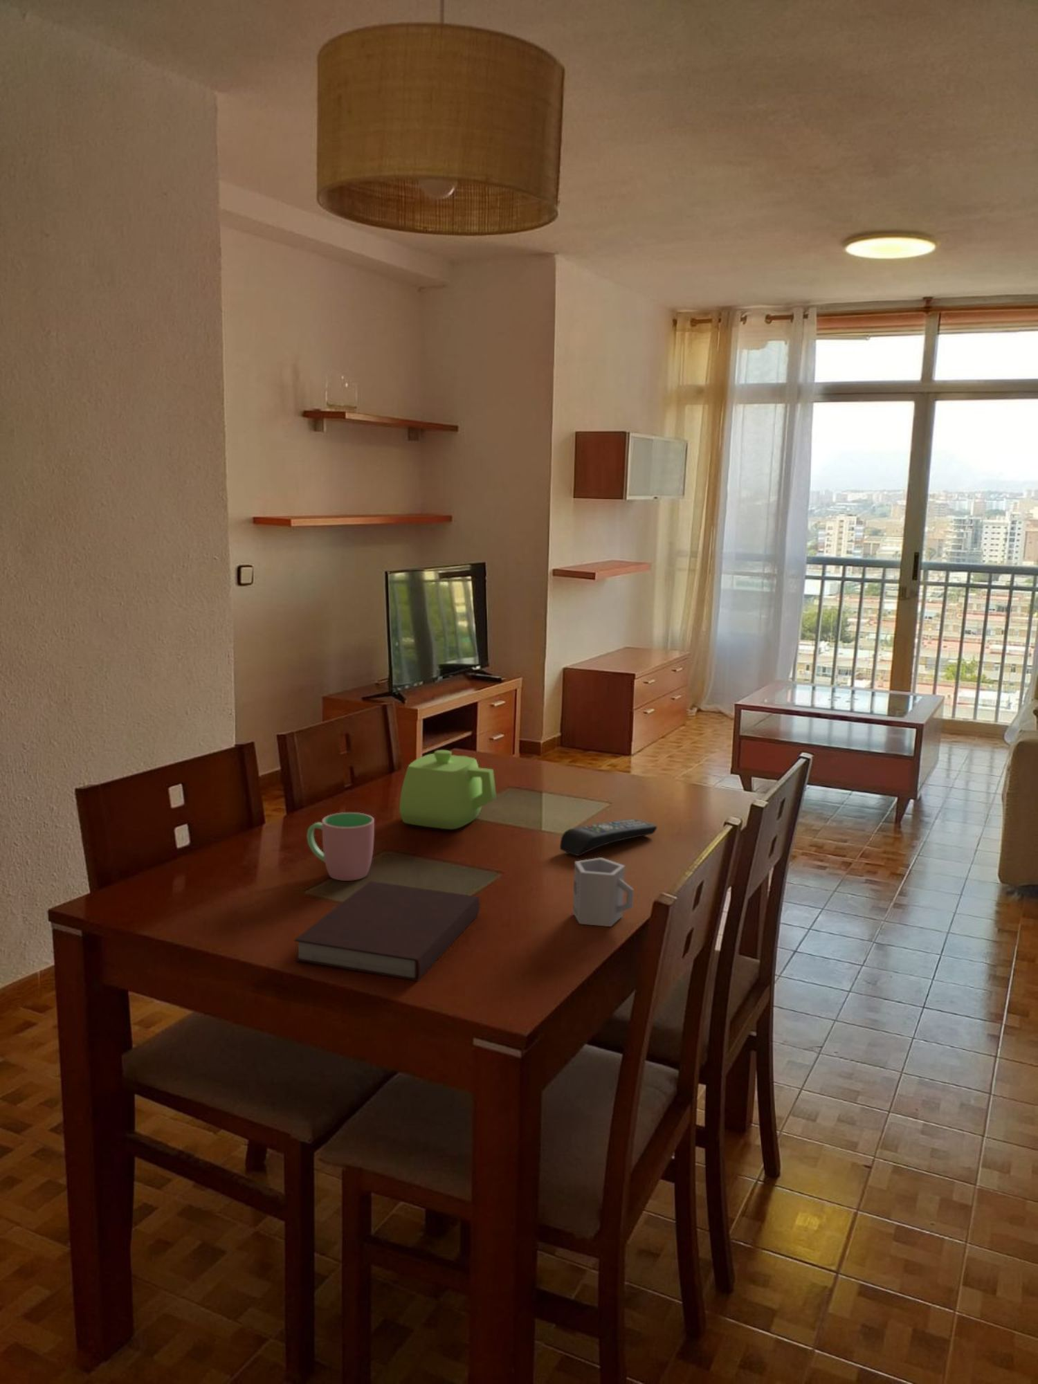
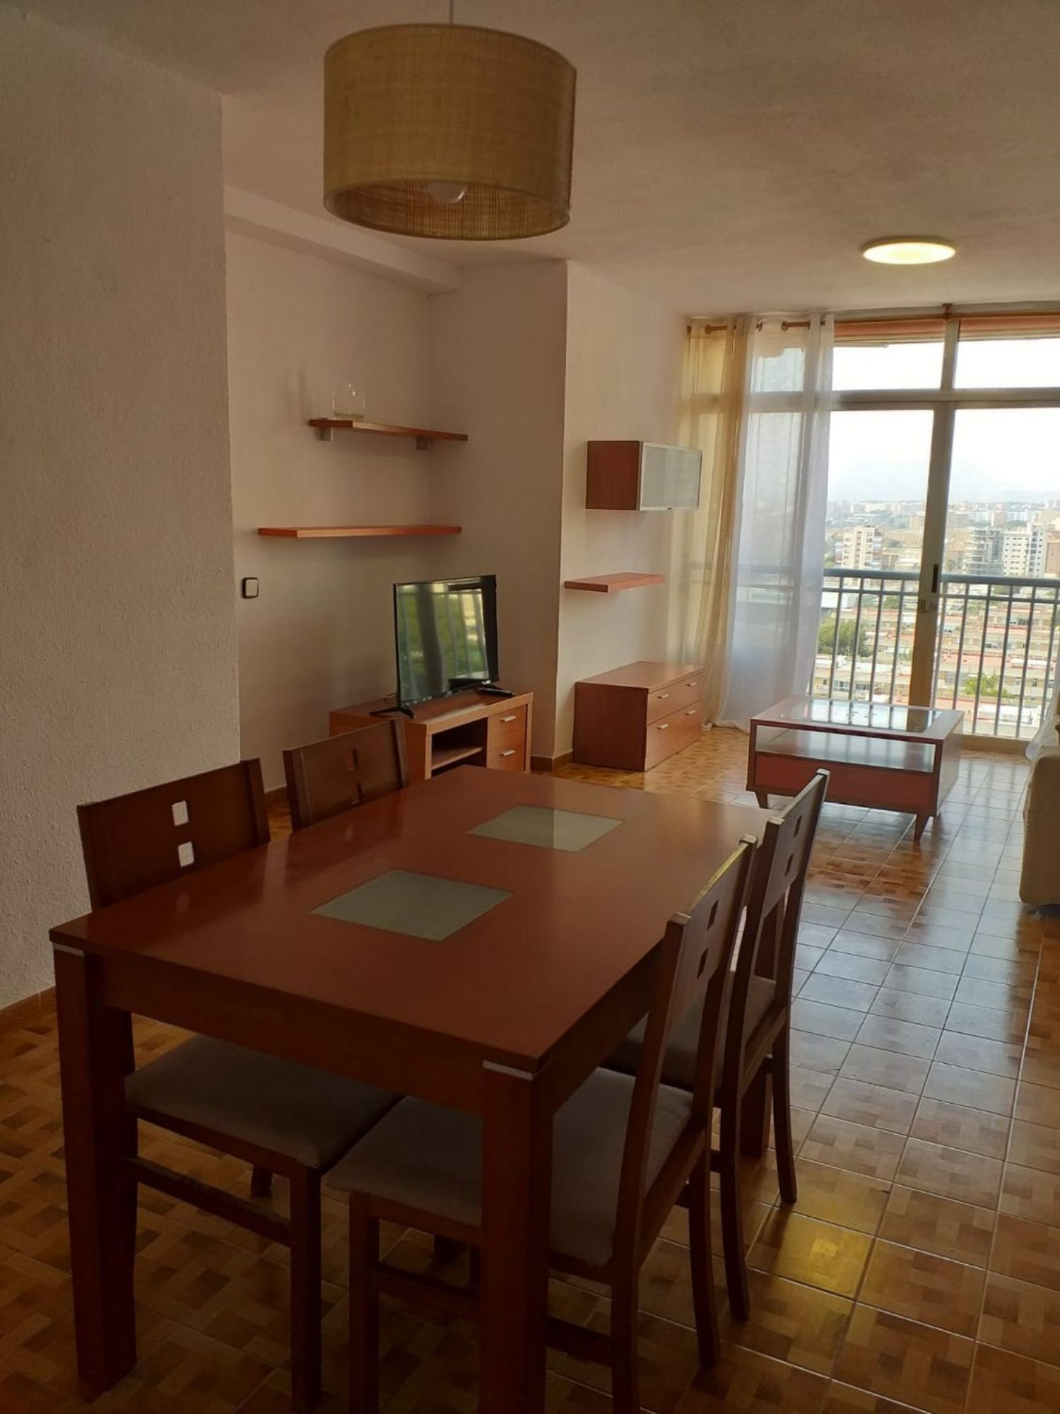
- remote control [559,818,657,857]
- cup [572,857,633,927]
- notebook [293,881,480,982]
- teapot [399,750,497,830]
- cup [306,812,375,882]
